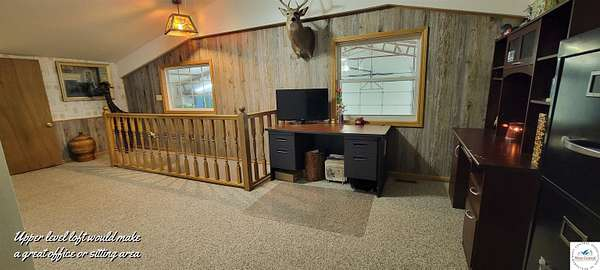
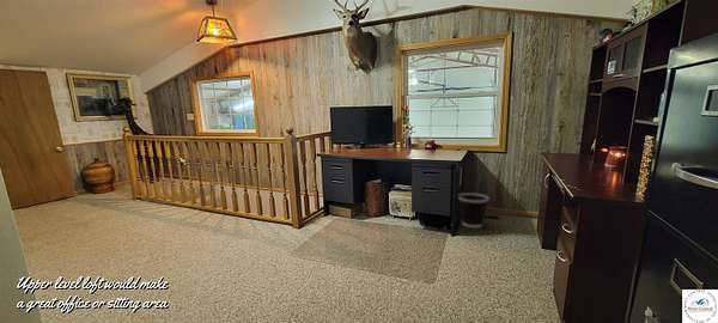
+ wastebasket [457,191,491,228]
